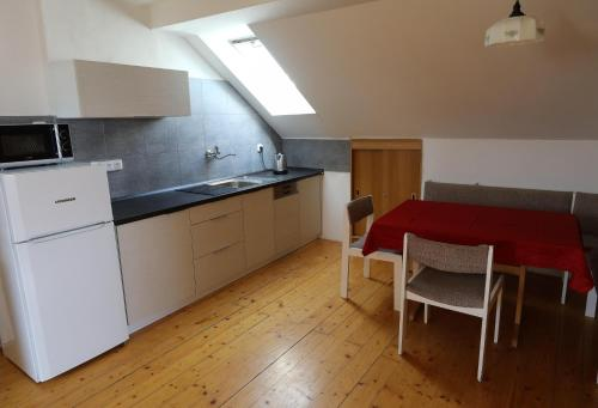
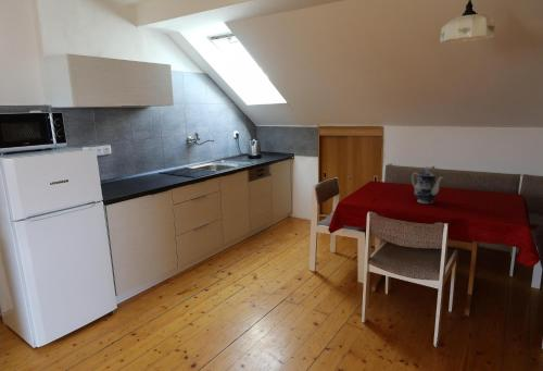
+ teapot [411,165,444,205]
